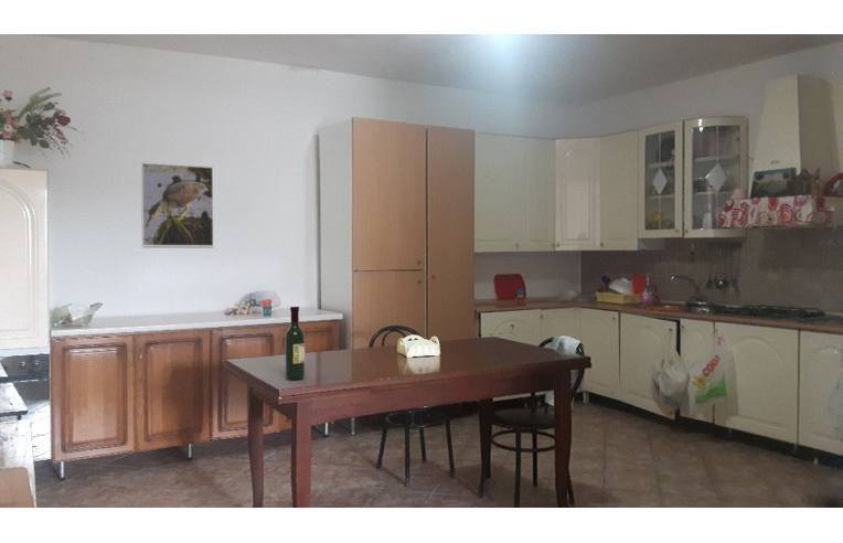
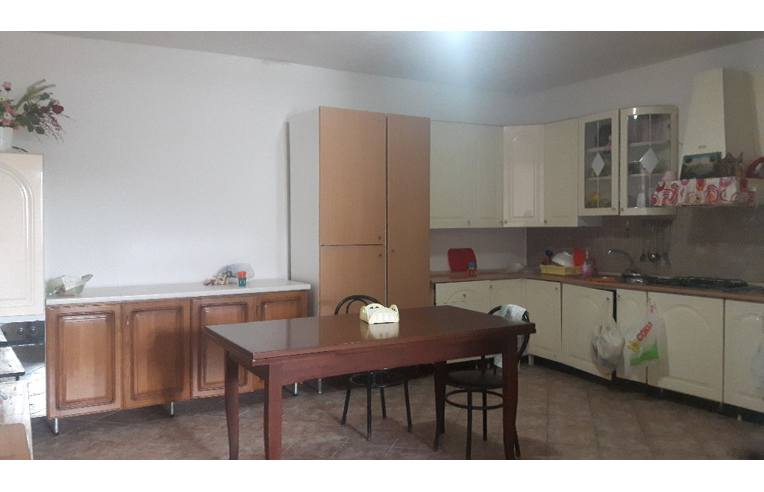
- wine bottle [285,305,306,381]
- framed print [140,161,214,249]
